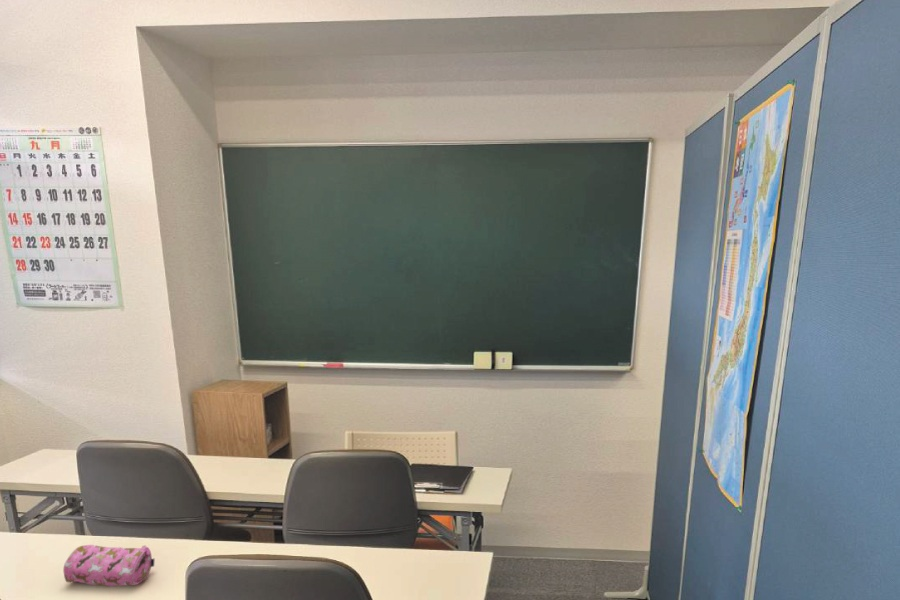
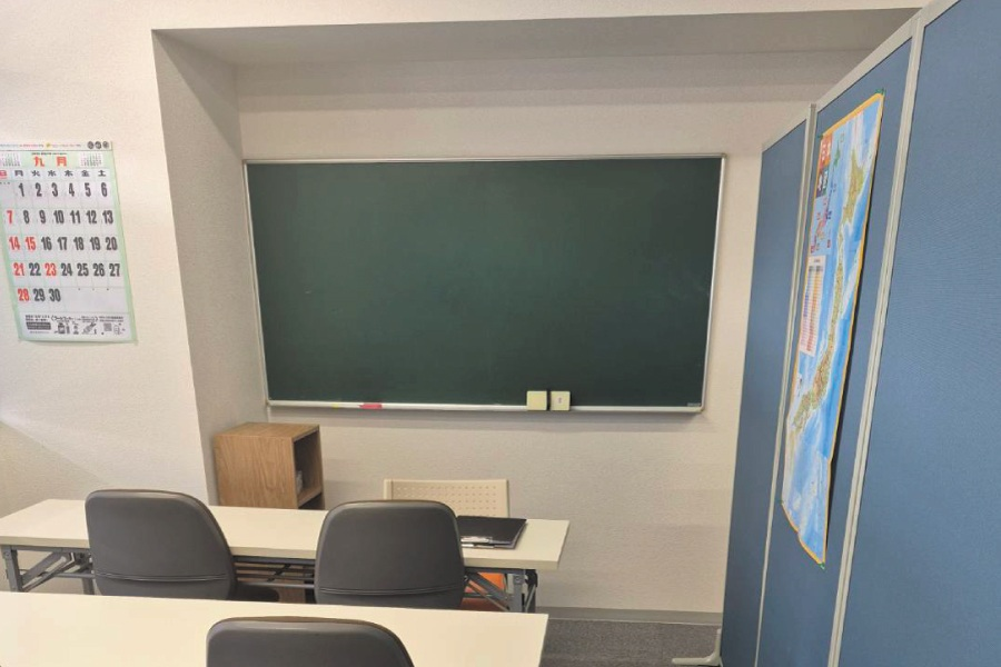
- pencil case [62,544,156,587]
